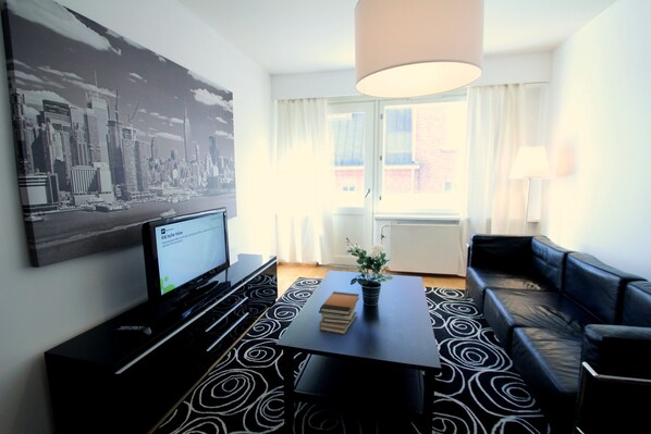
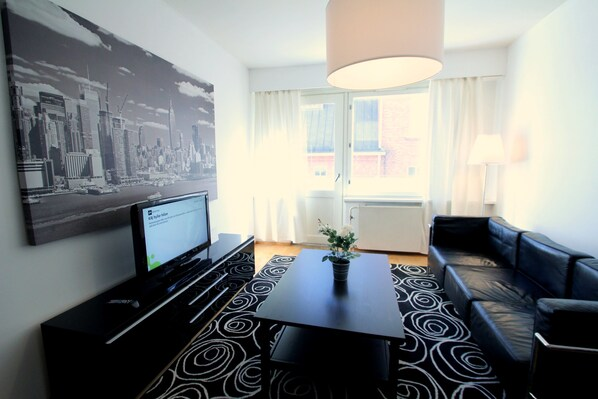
- book stack [318,290,360,335]
